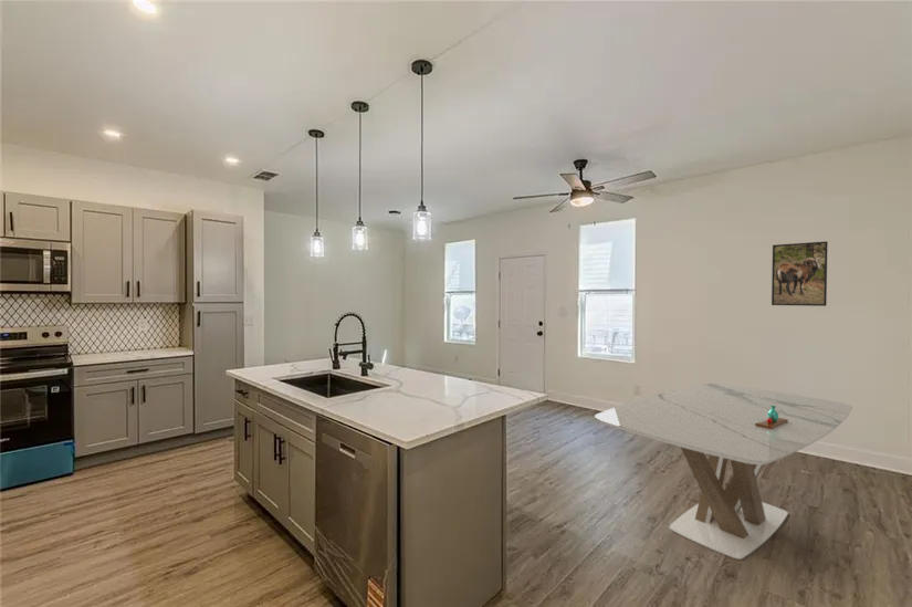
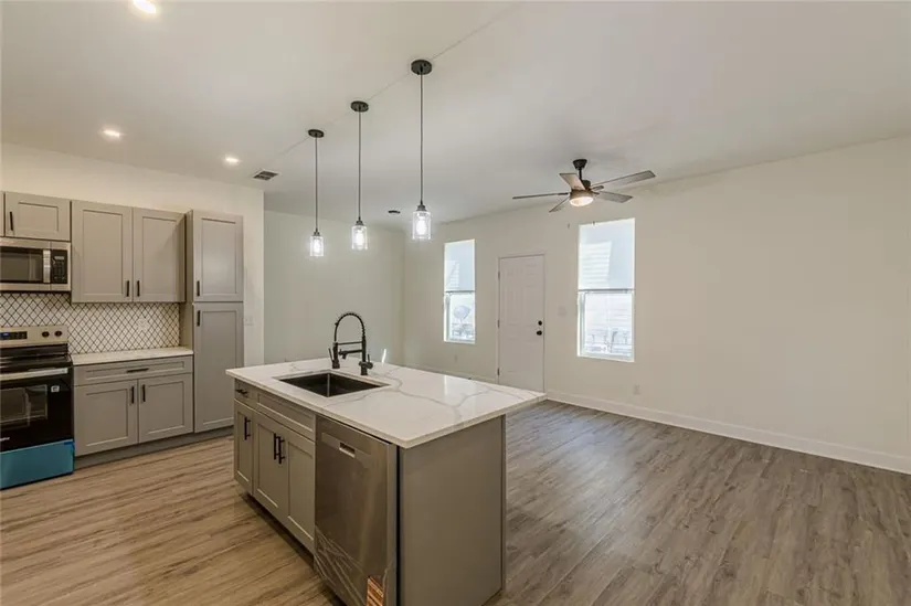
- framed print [771,240,829,307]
- vase [755,406,788,429]
- dining table [594,383,853,561]
